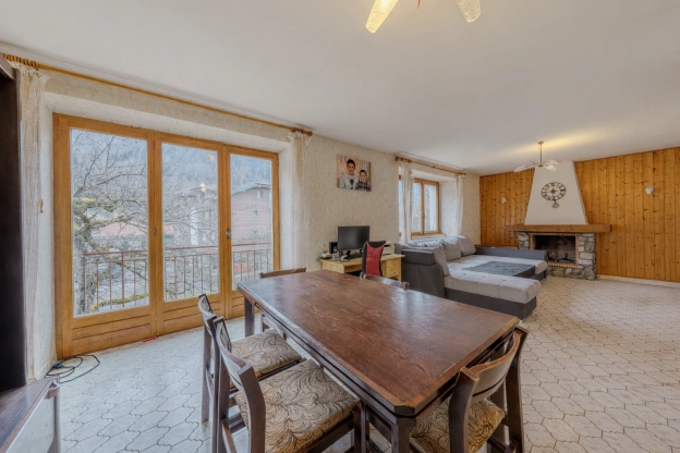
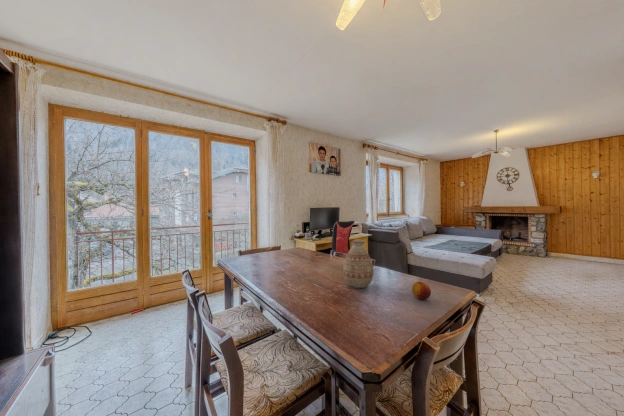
+ vase [342,239,375,289]
+ fruit [411,280,432,301]
